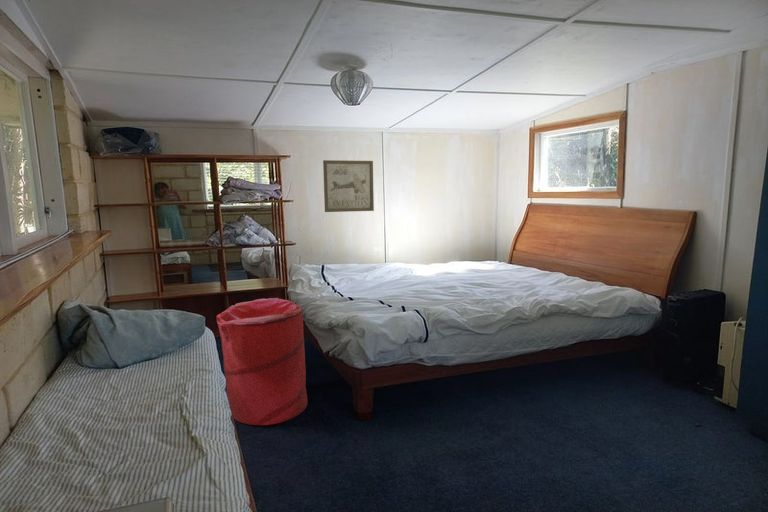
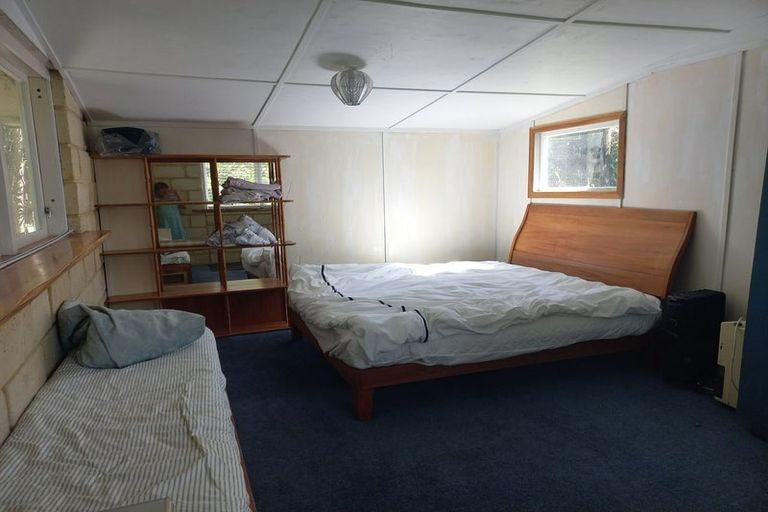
- wall art [322,159,375,213]
- laundry hamper [216,297,308,426]
